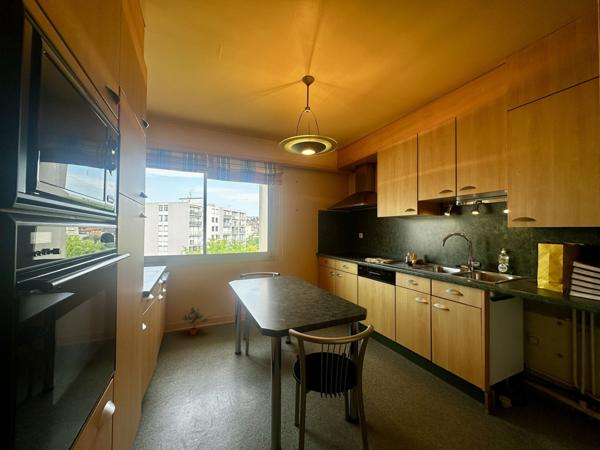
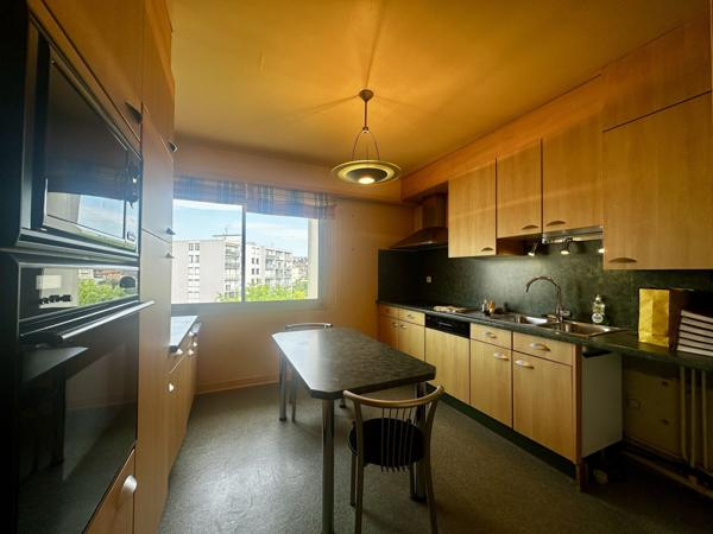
- potted plant [181,306,211,336]
